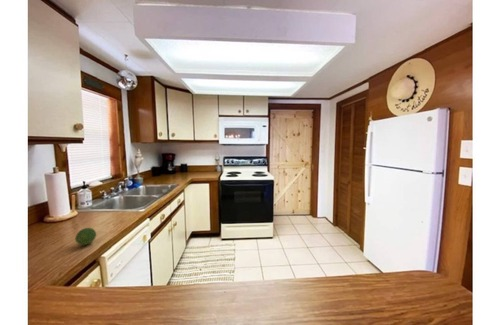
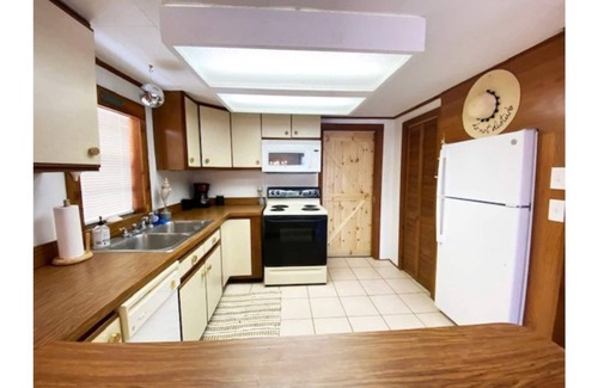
- fruit [74,227,97,246]
